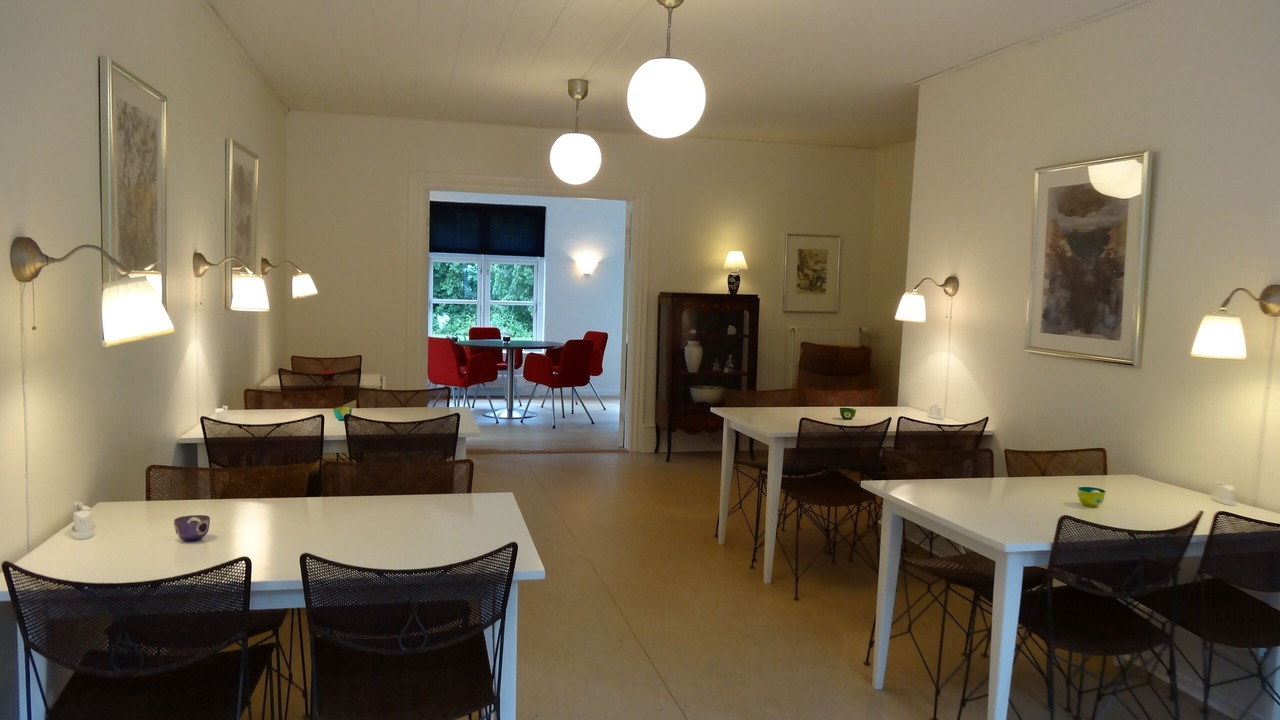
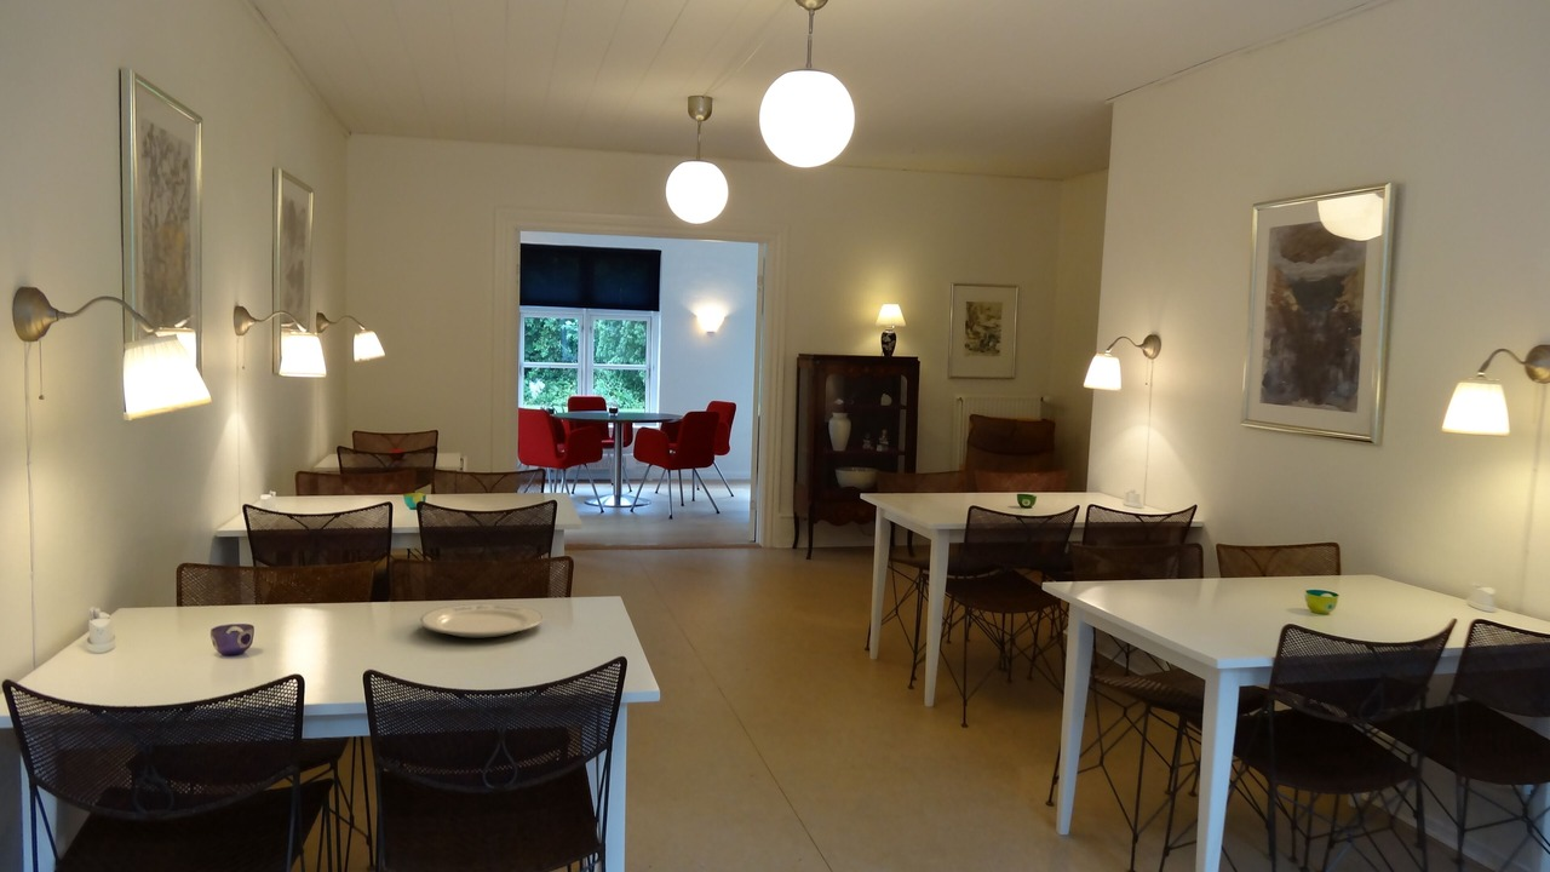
+ chinaware [419,603,545,638]
